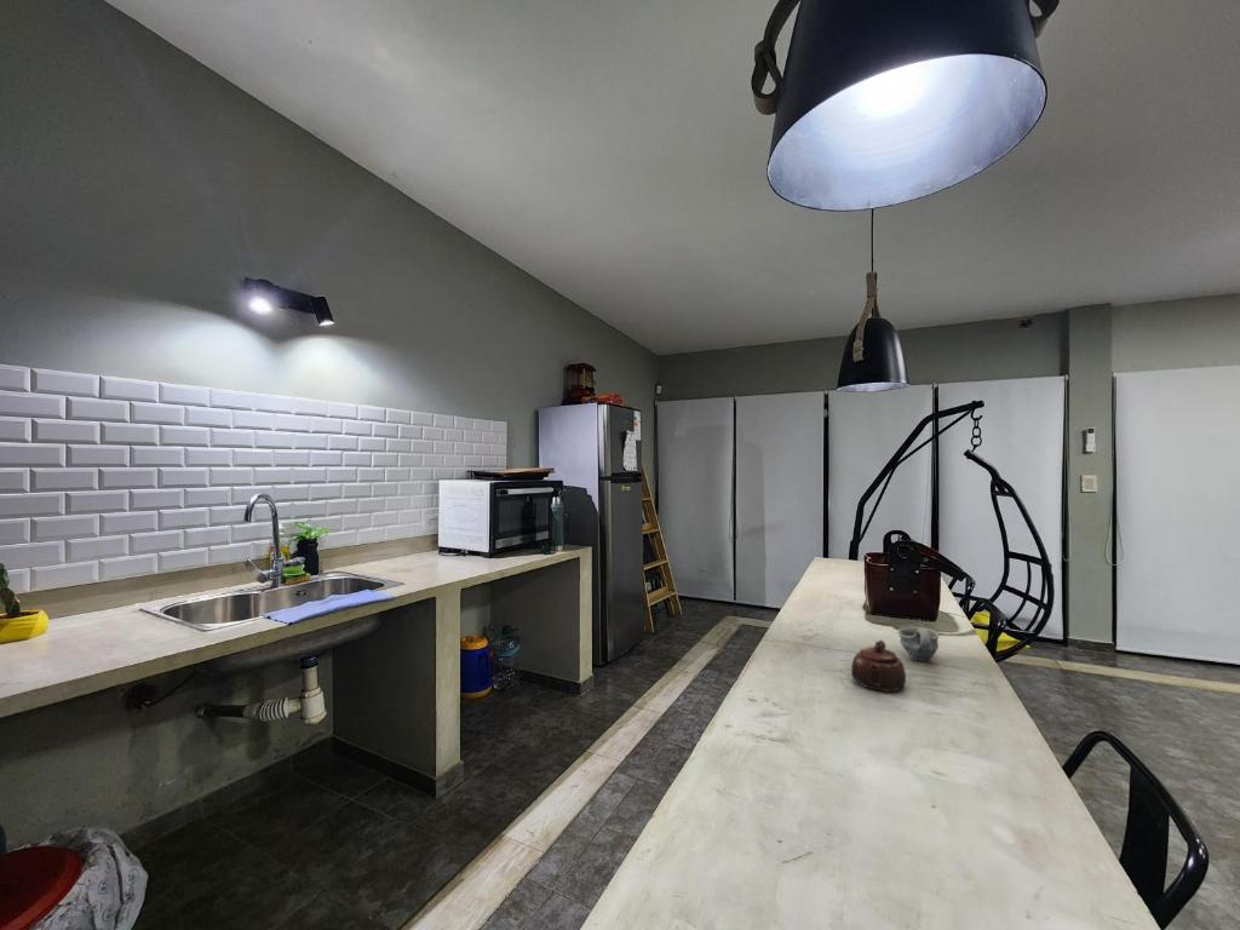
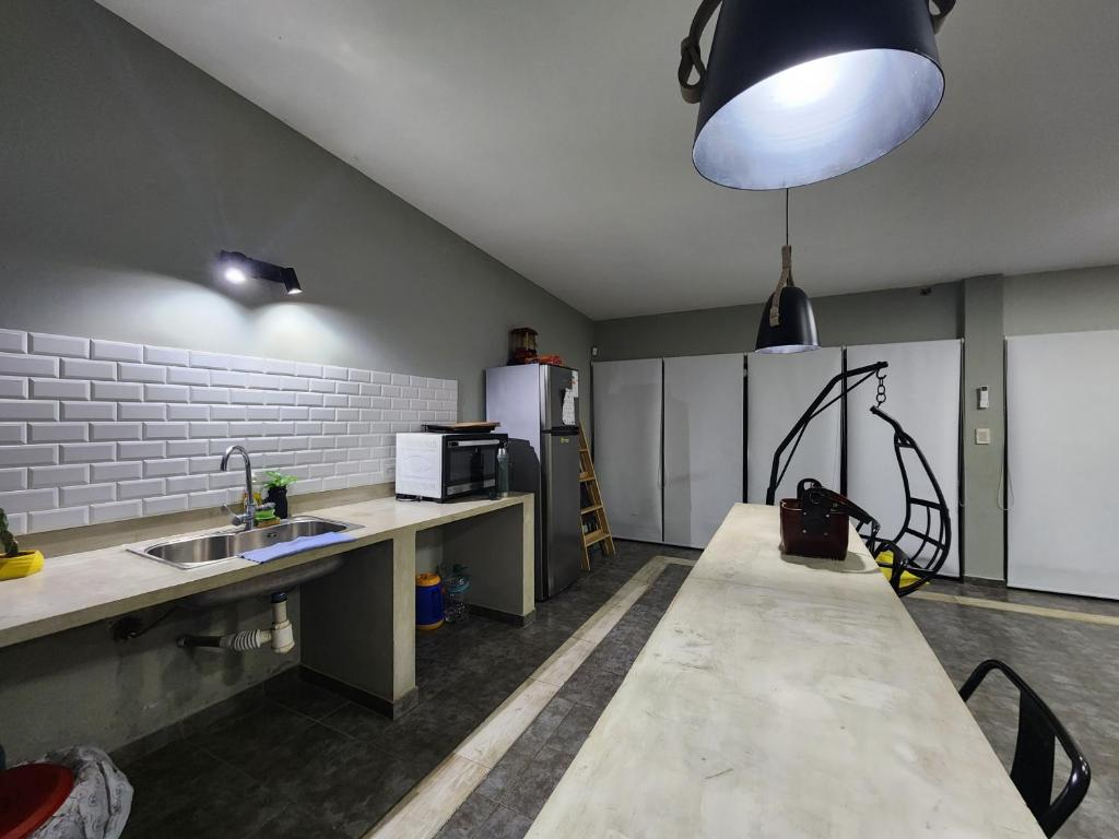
- cup [897,626,940,662]
- teapot [850,639,907,694]
